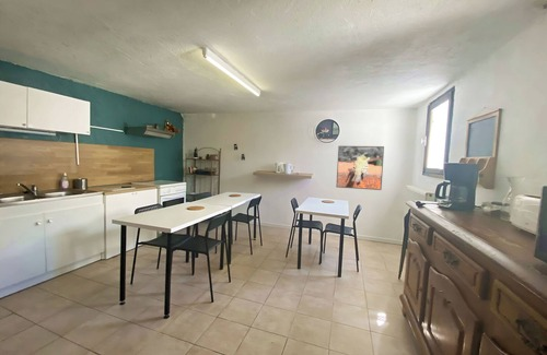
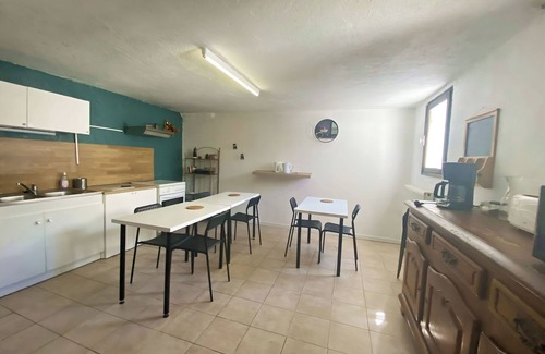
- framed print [335,145,385,191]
